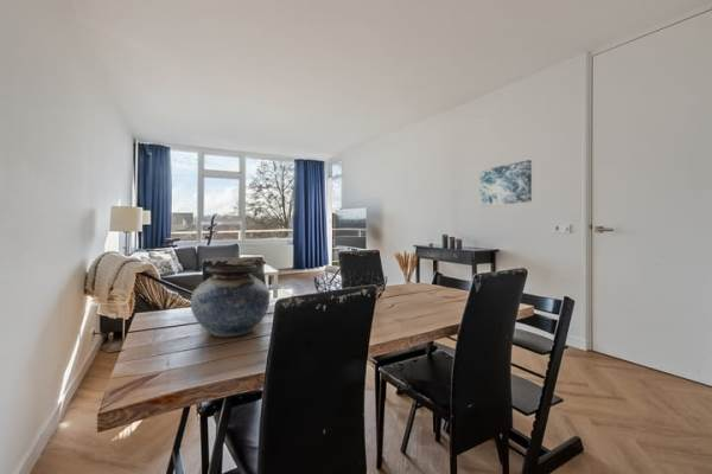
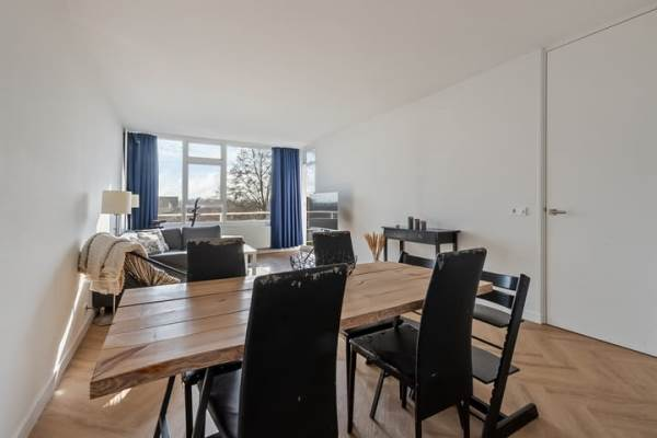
- wall art [478,159,533,207]
- vase [190,263,271,338]
